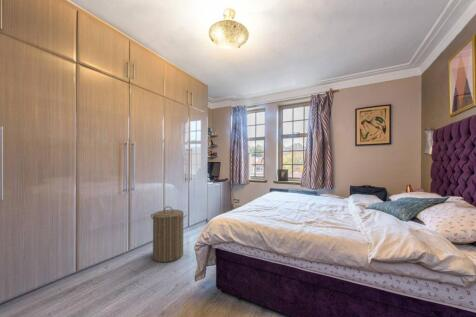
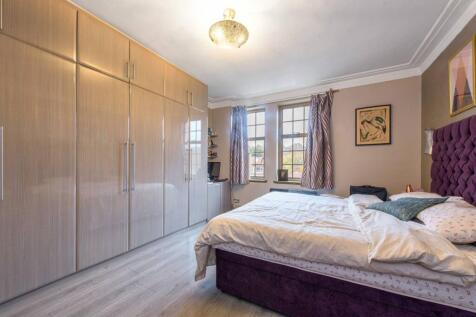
- laundry hamper [150,205,188,263]
